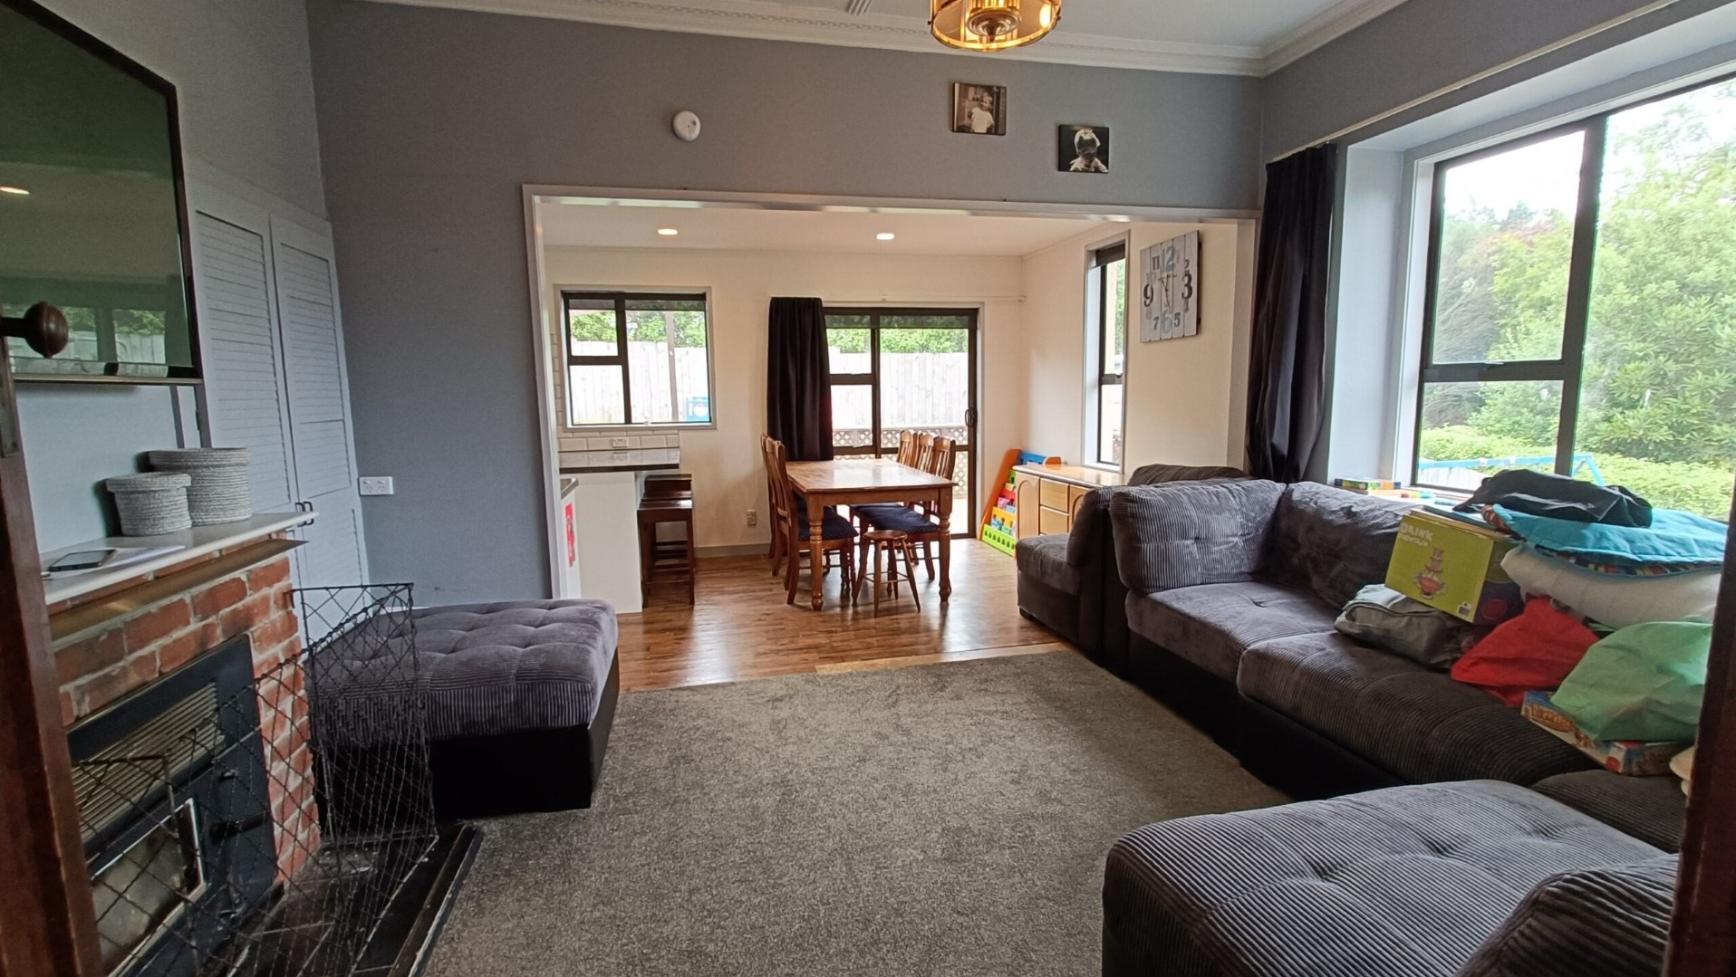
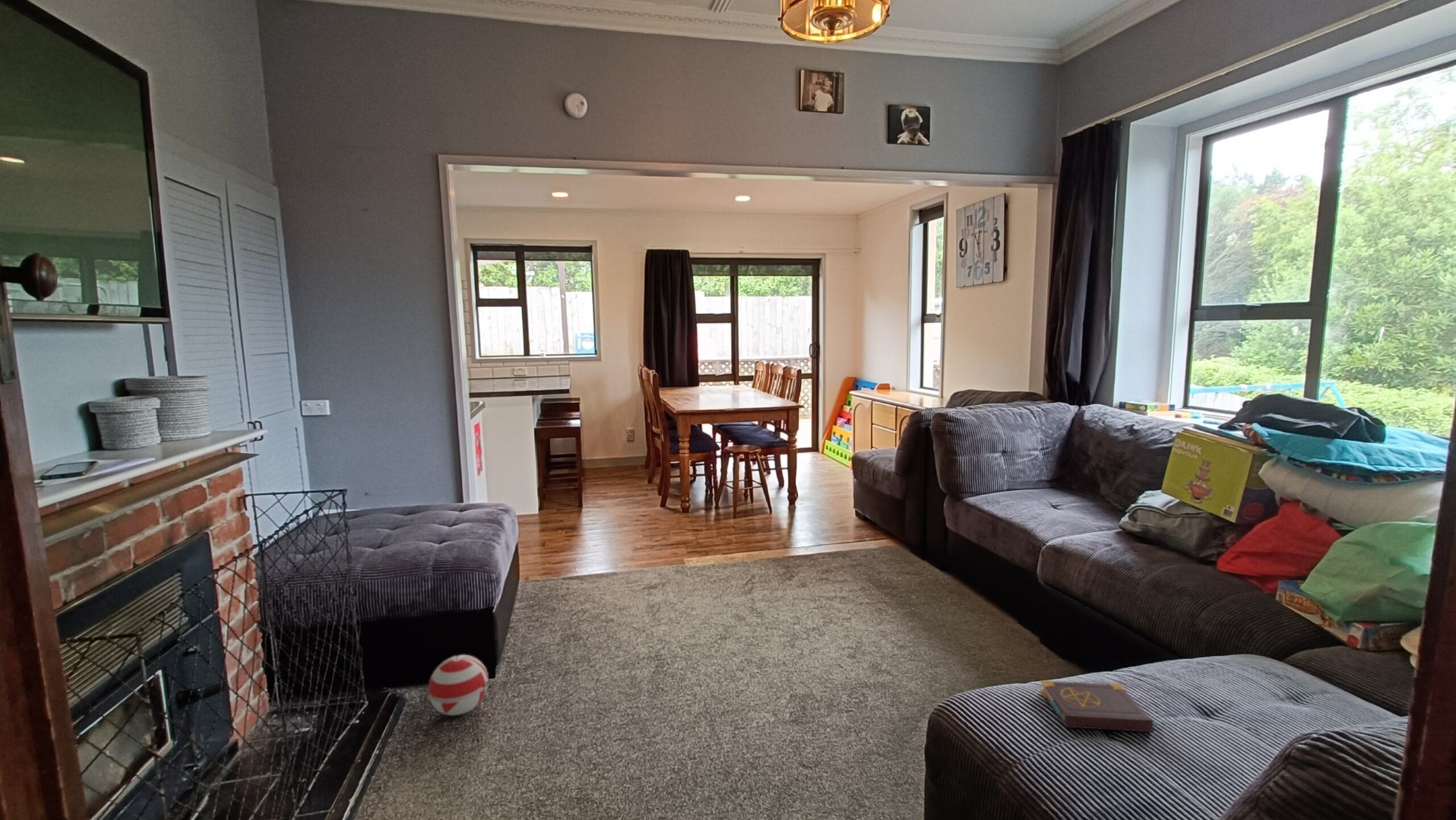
+ book [1040,679,1160,733]
+ ball [427,654,489,716]
